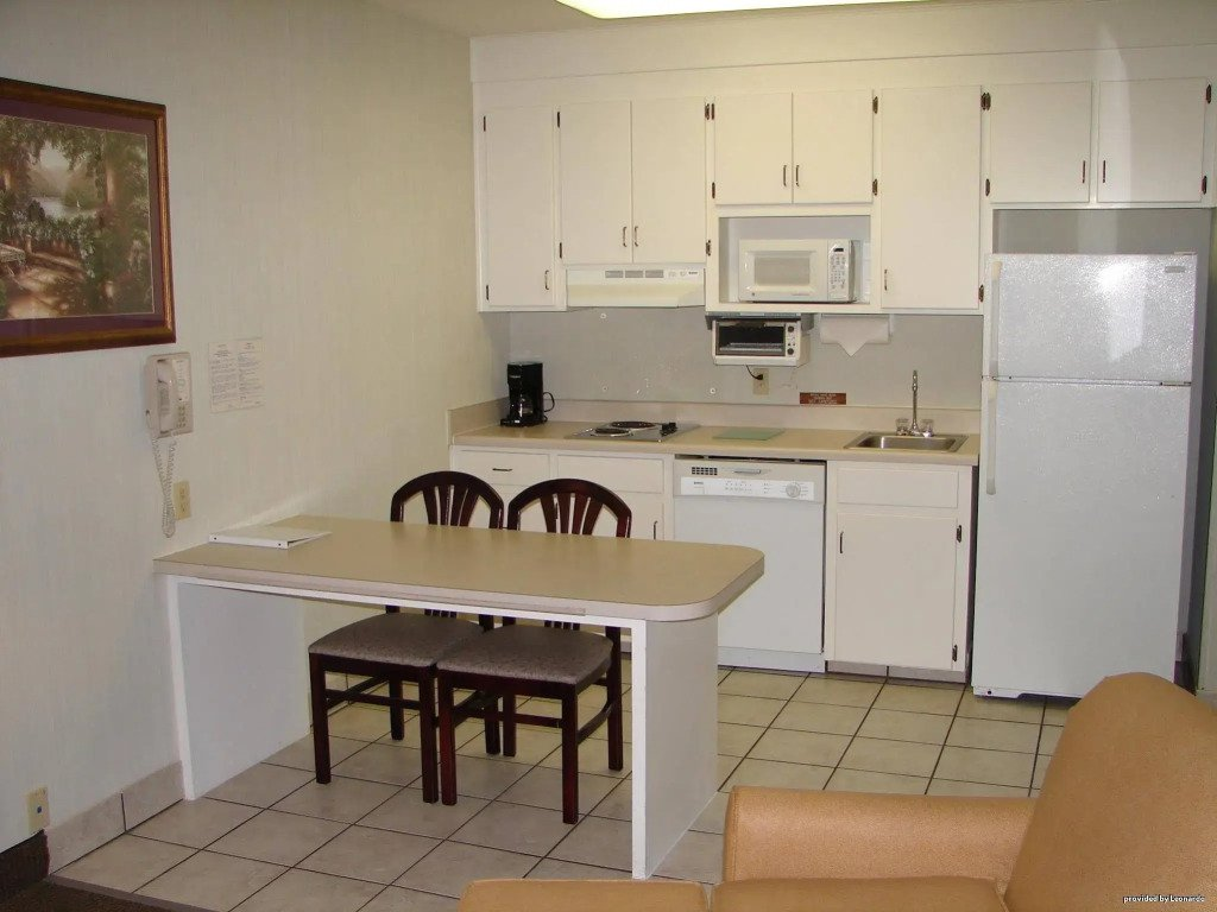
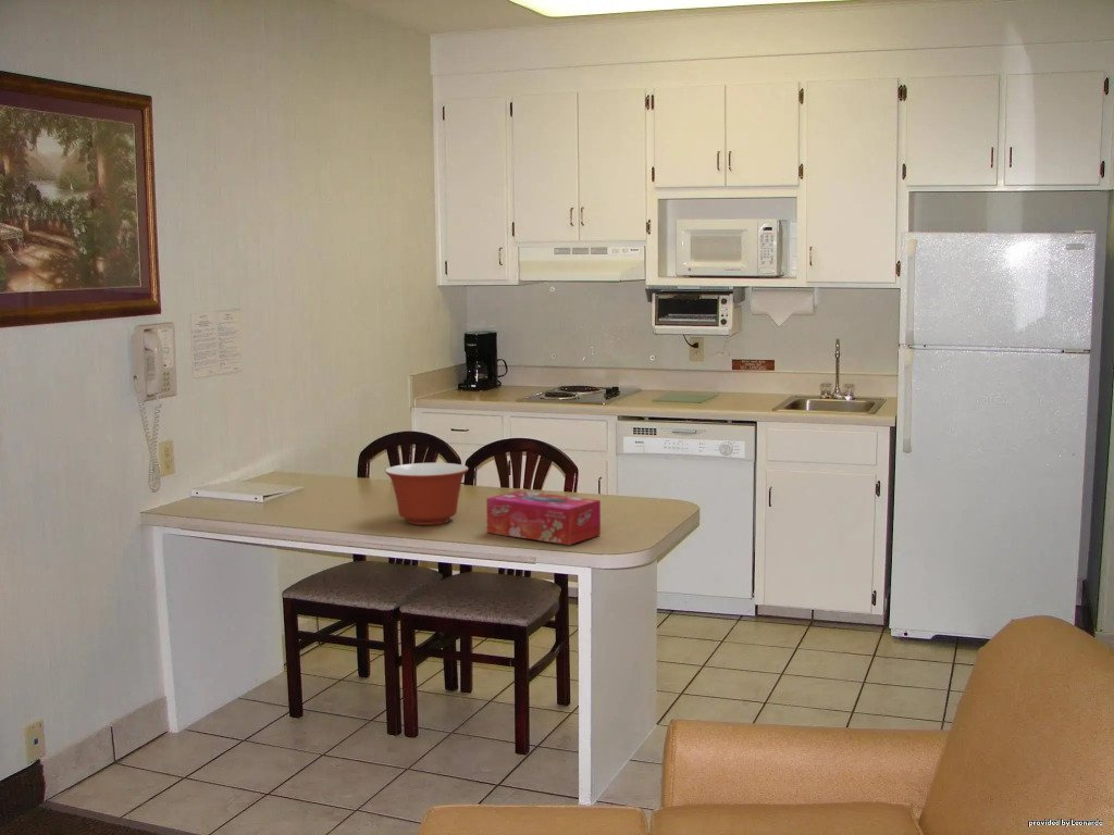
+ mixing bowl [384,462,470,526]
+ tissue box [485,489,602,546]
